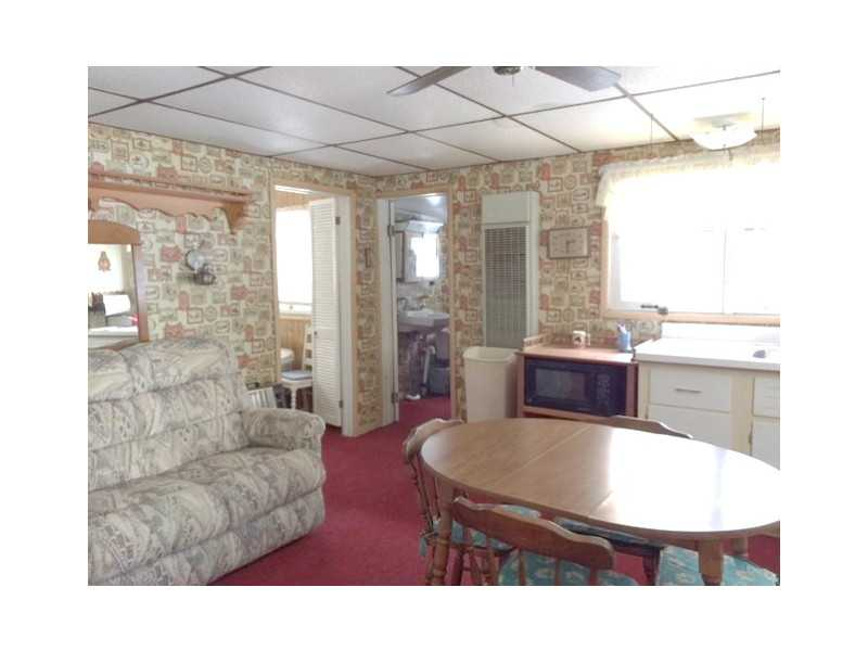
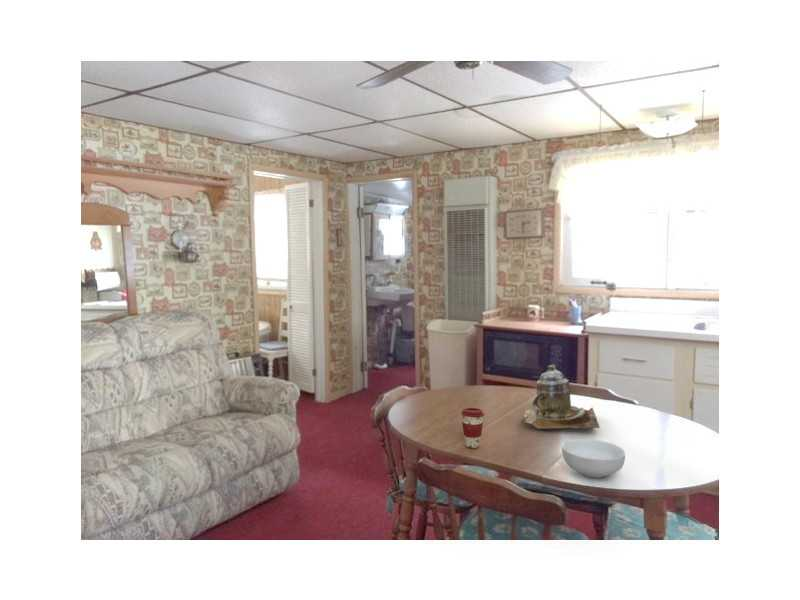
+ coffee cup [460,407,485,449]
+ cereal bowl [561,438,626,479]
+ teapot [523,363,601,430]
